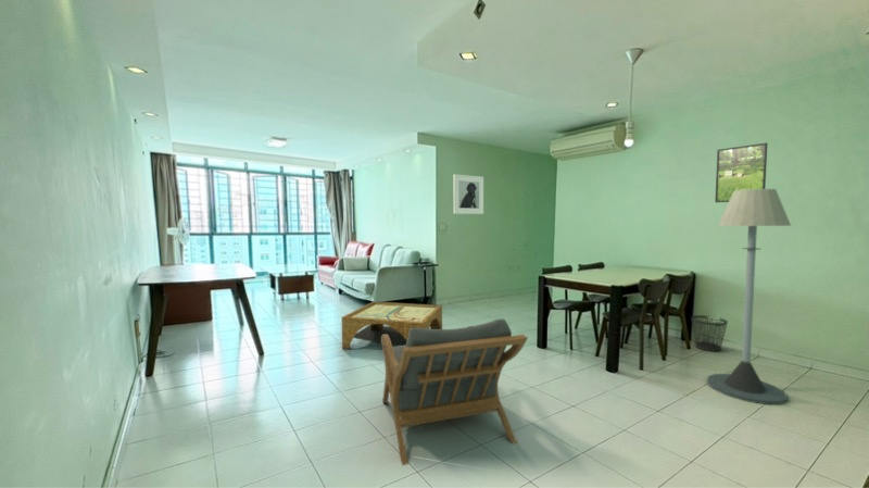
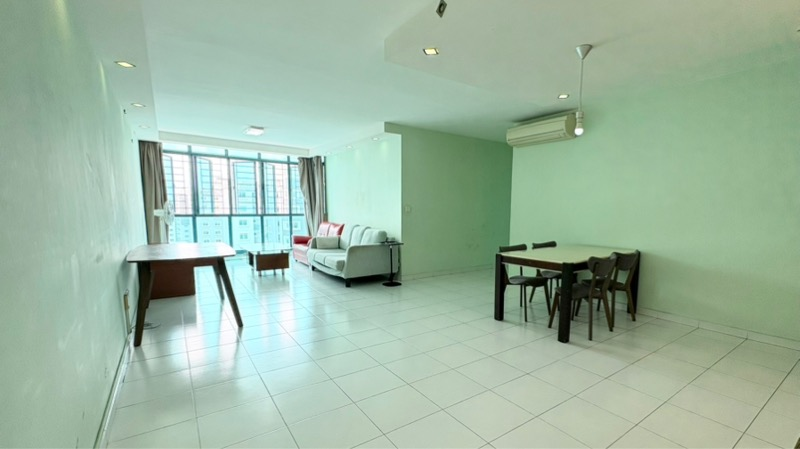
- floor lamp [706,188,792,405]
- armchair [381,318,529,466]
- coffee table [341,300,443,351]
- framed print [452,173,484,215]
- wastebasket [690,314,729,352]
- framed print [714,142,769,203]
